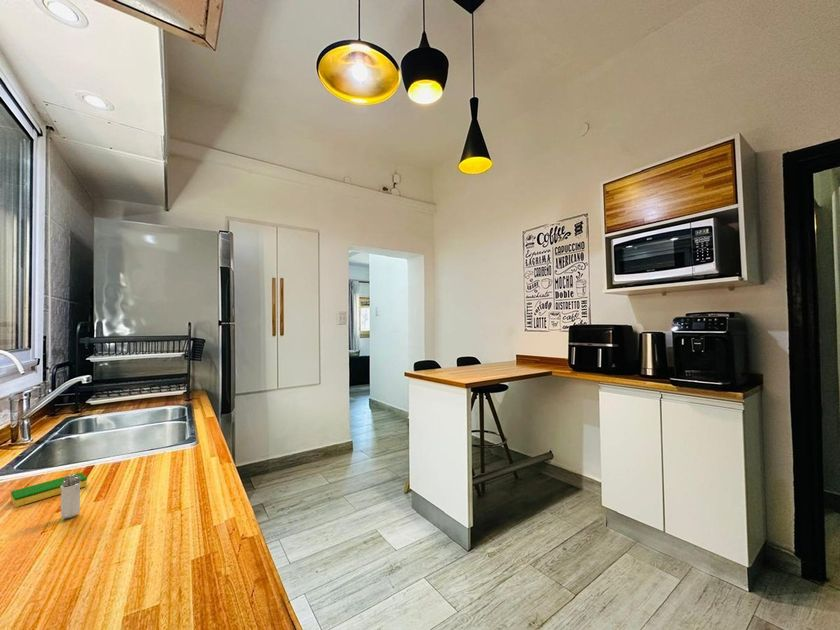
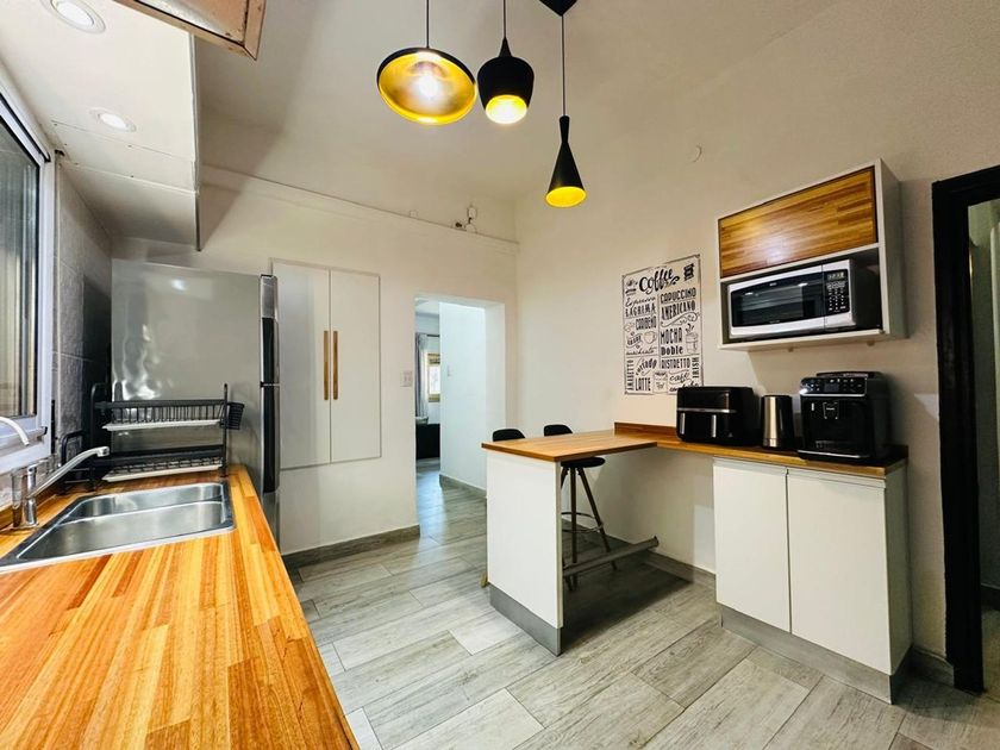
- shaker [60,473,81,520]
- dish sponge [10,472,88,508]
